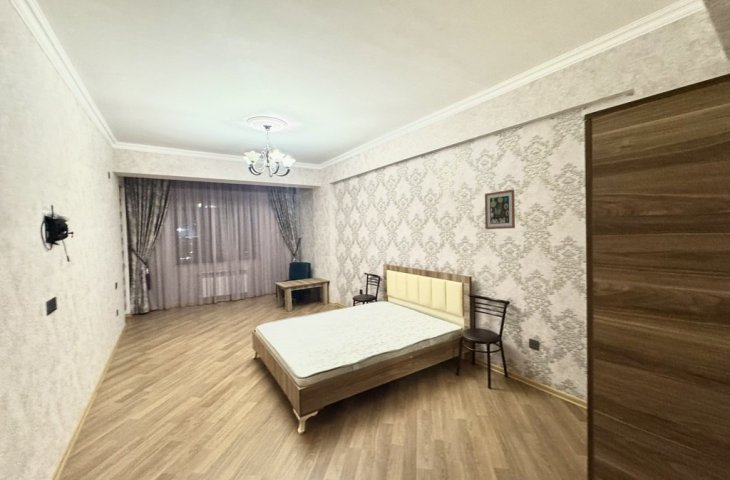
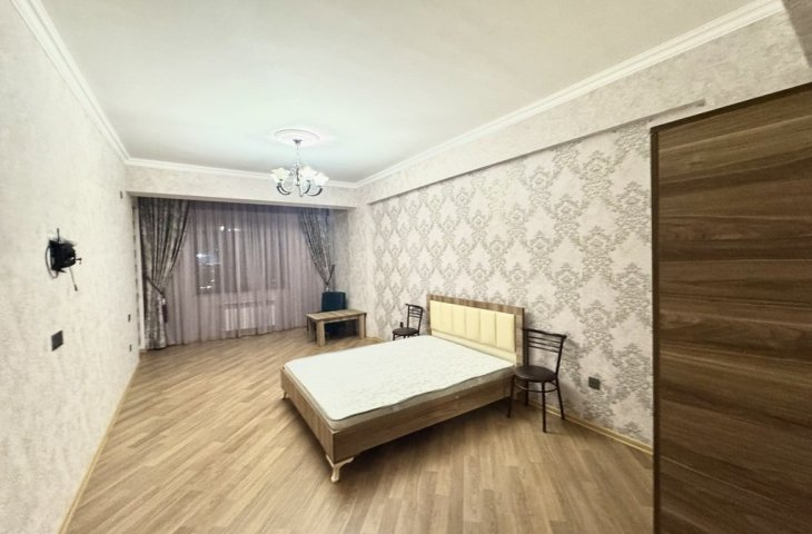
- wall art [484,188,516,230]
